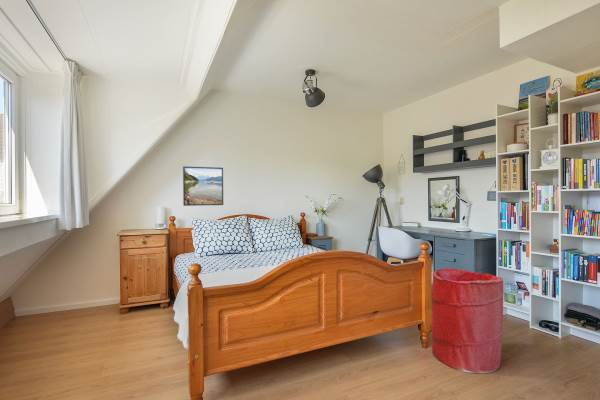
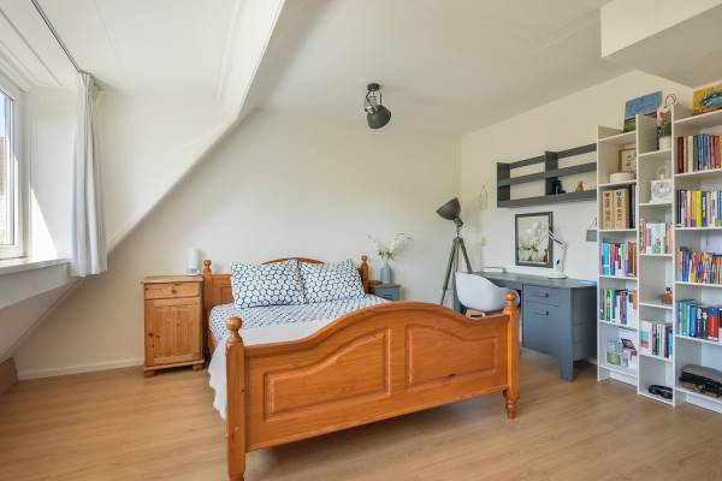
- laundry hamper [431,267,505,374]
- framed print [182,165,224,207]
